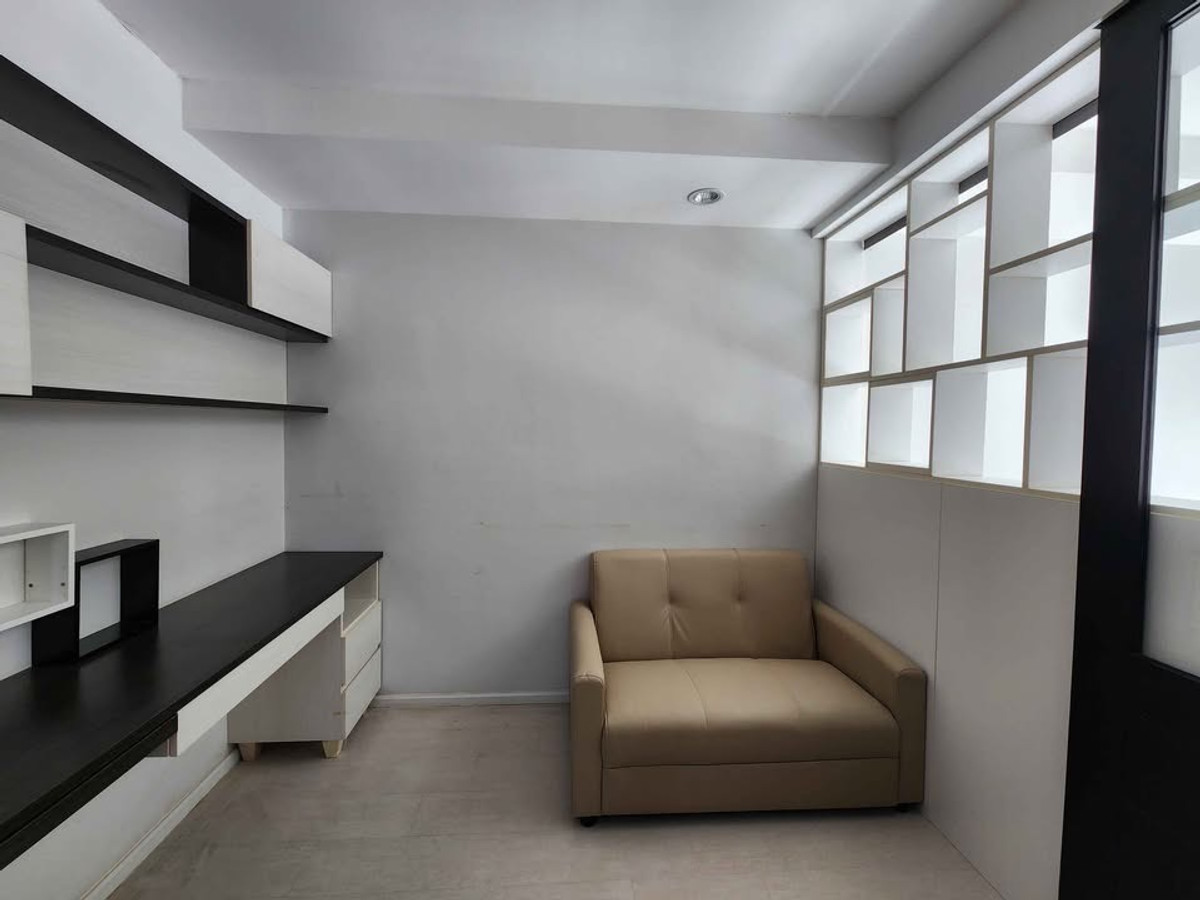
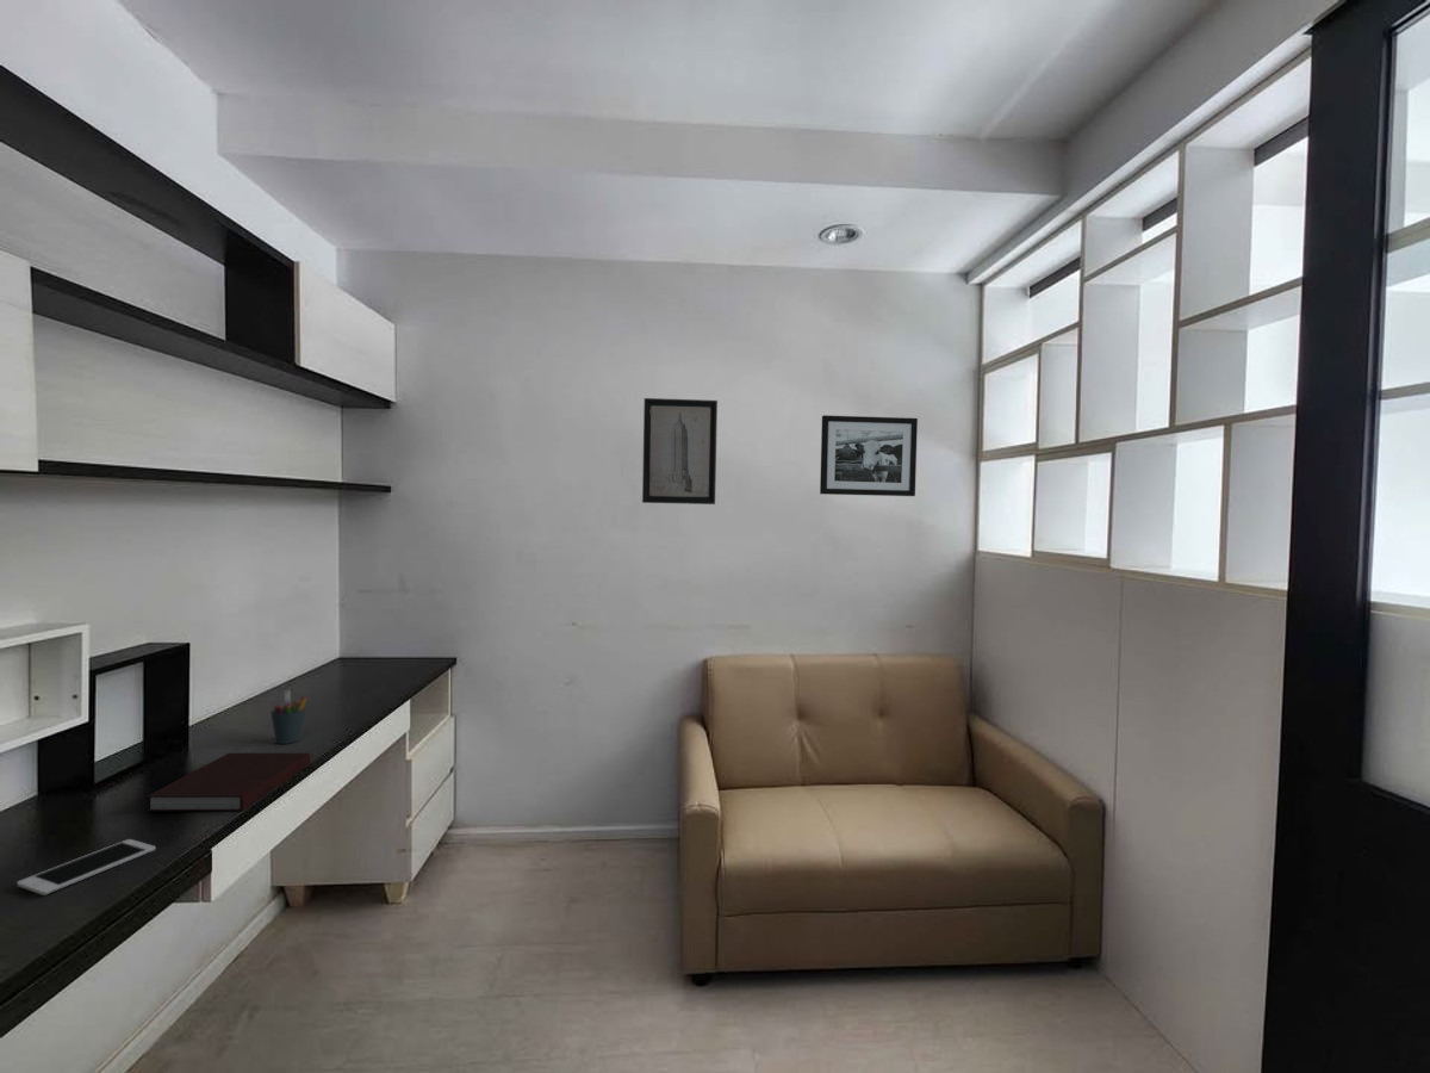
+ picture frame [819,414,919,497]
+ wall art [641,397,719,506]
+ pen holder [269,689,309,745]
+ cell phone [15,838,156,897]
+ notebook [145,752,311,812]
